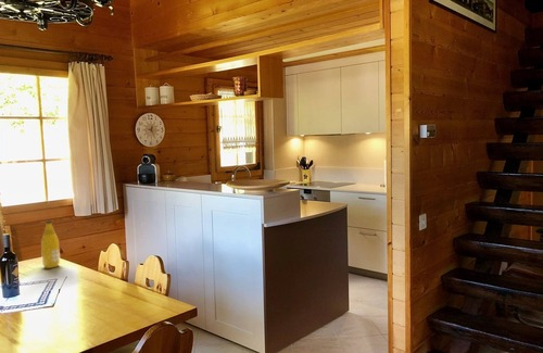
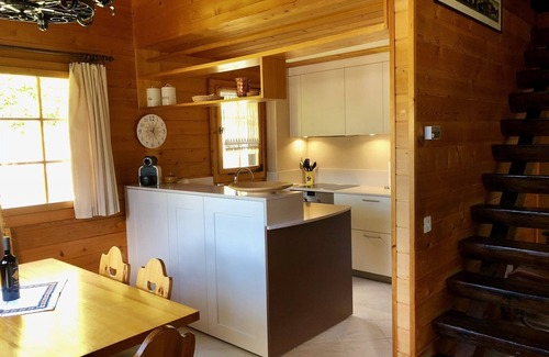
- bottle [40,219,61,269]
